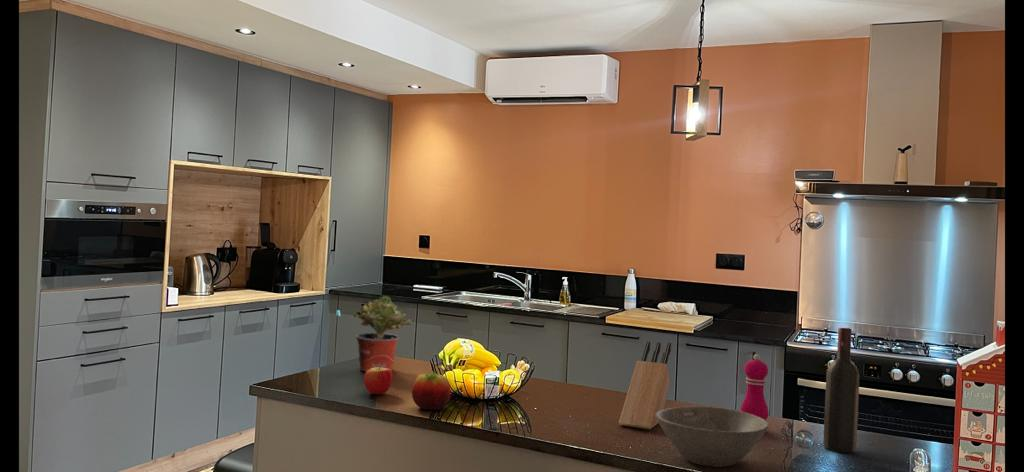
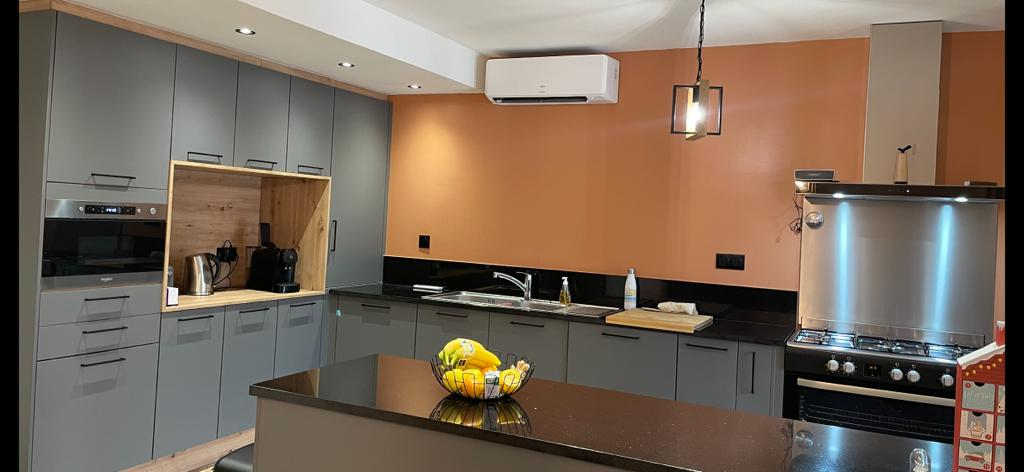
- potted plant [352,295,412,372]
- knife block [618,340,672,430]
- pepper mill [739,353,769,421]
- wine bottle [822,326,861,454]
- apple [363,360,394,395]
- bowl [656,405,769,468]
- fruit [411,371,452,411]
